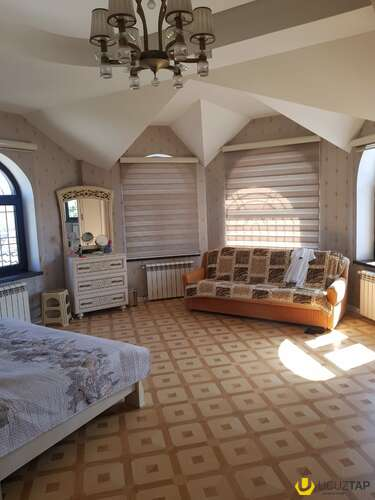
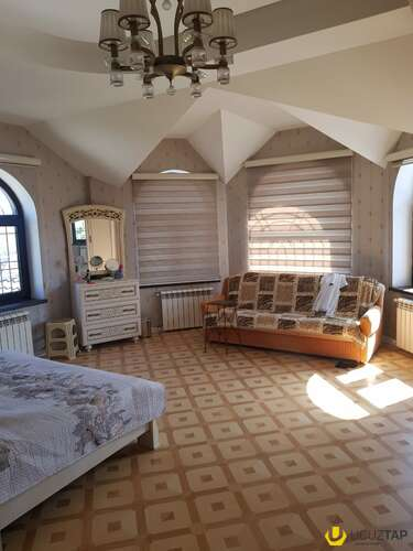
+ side table [204,299,243,357]
